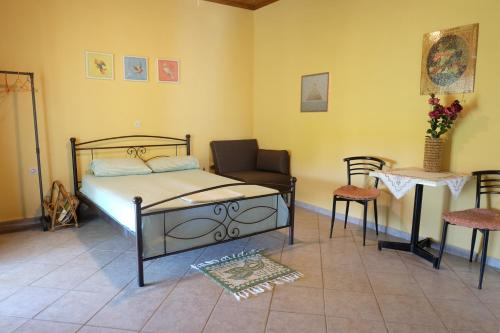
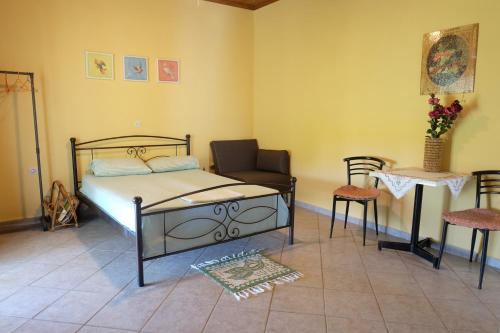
- wall art [299,71,332,113]
